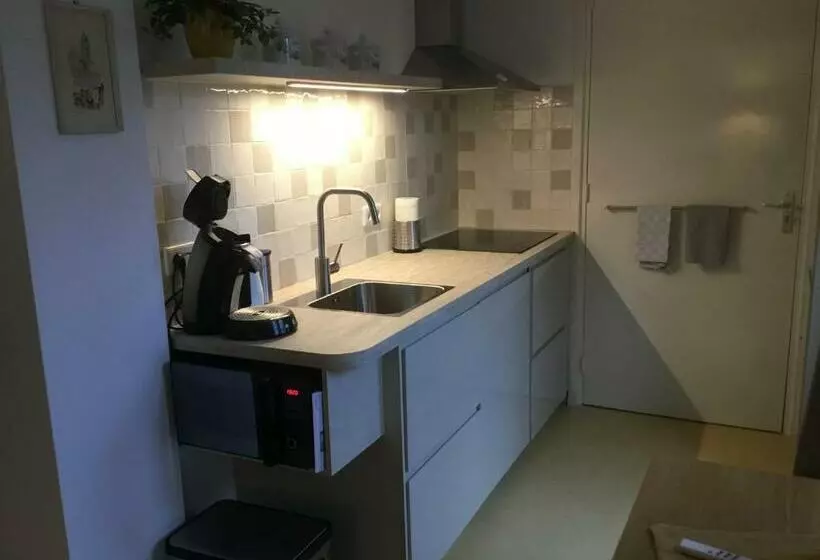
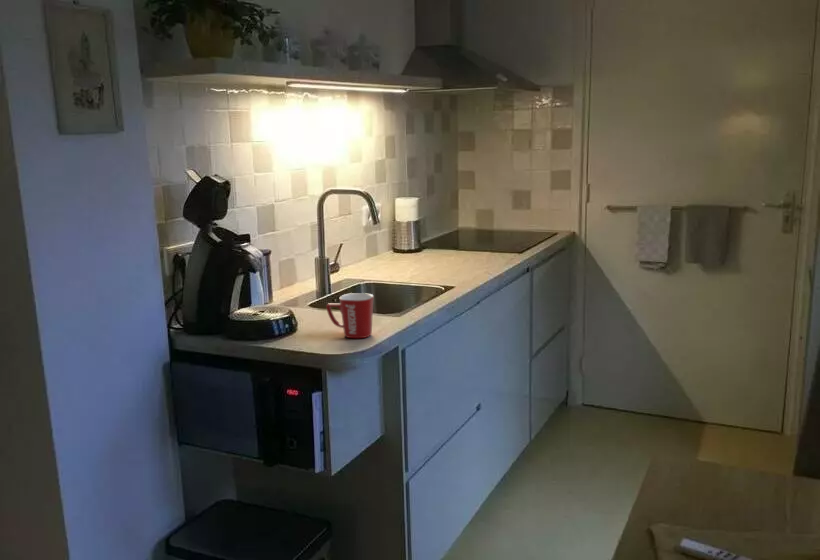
+ mug [325,292,374,339]
